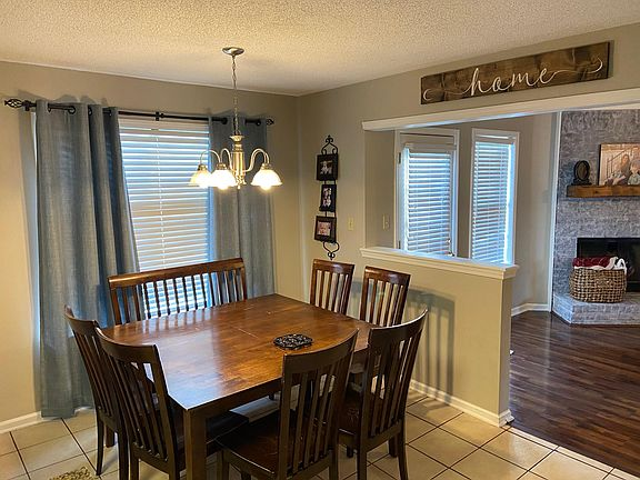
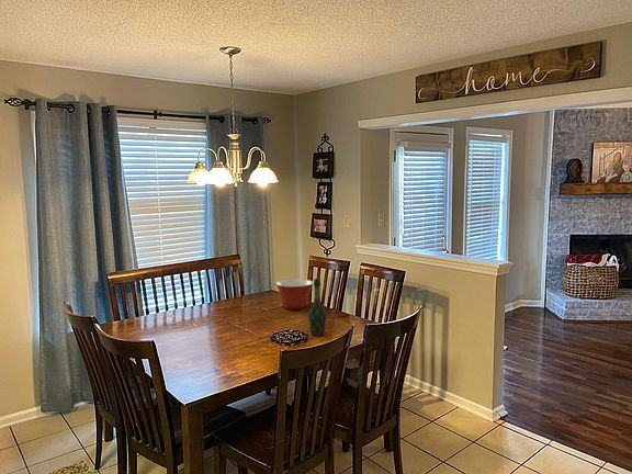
+ wine bottle [307,278,328,337]
+ mixing bowl [274,278,314,311]
